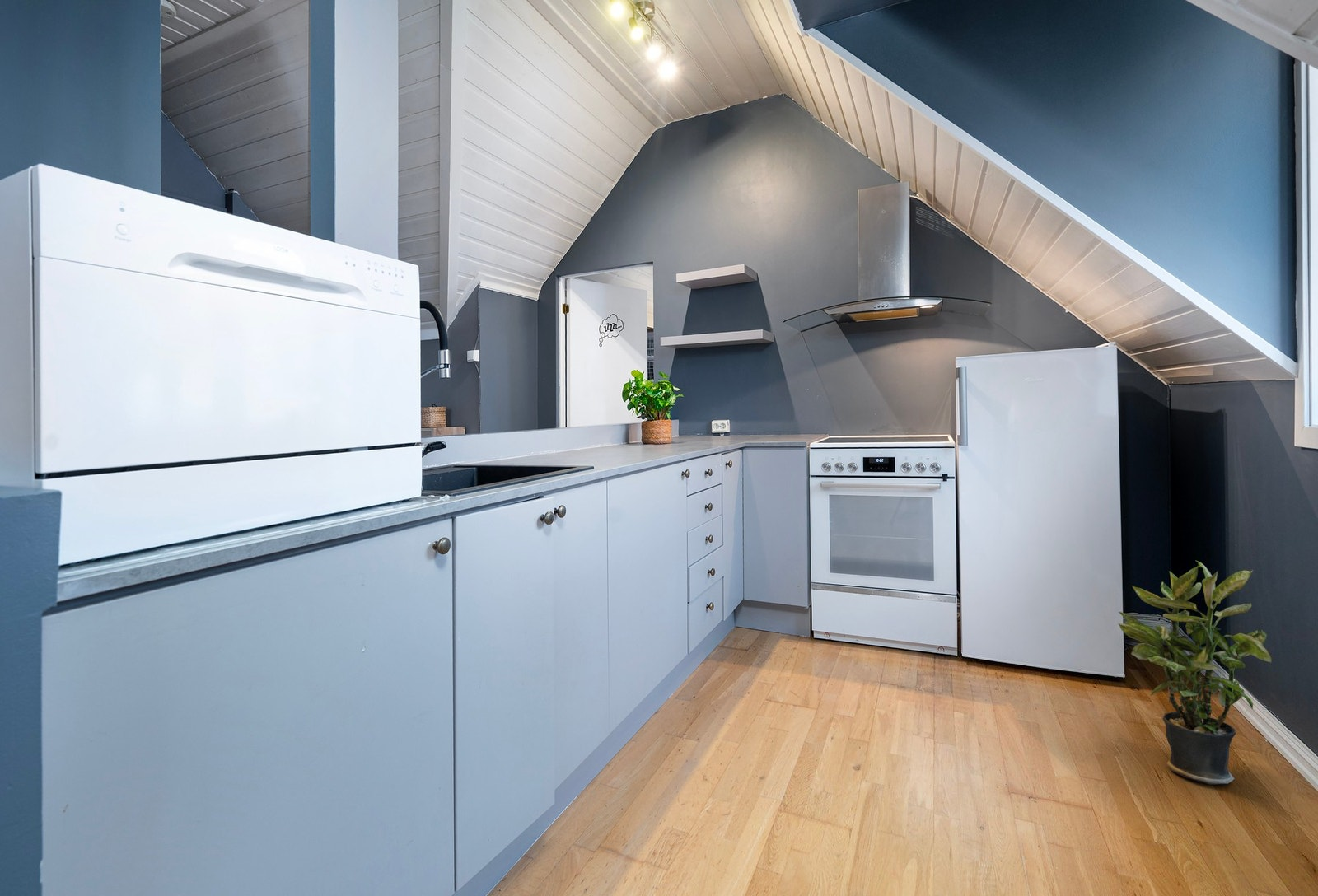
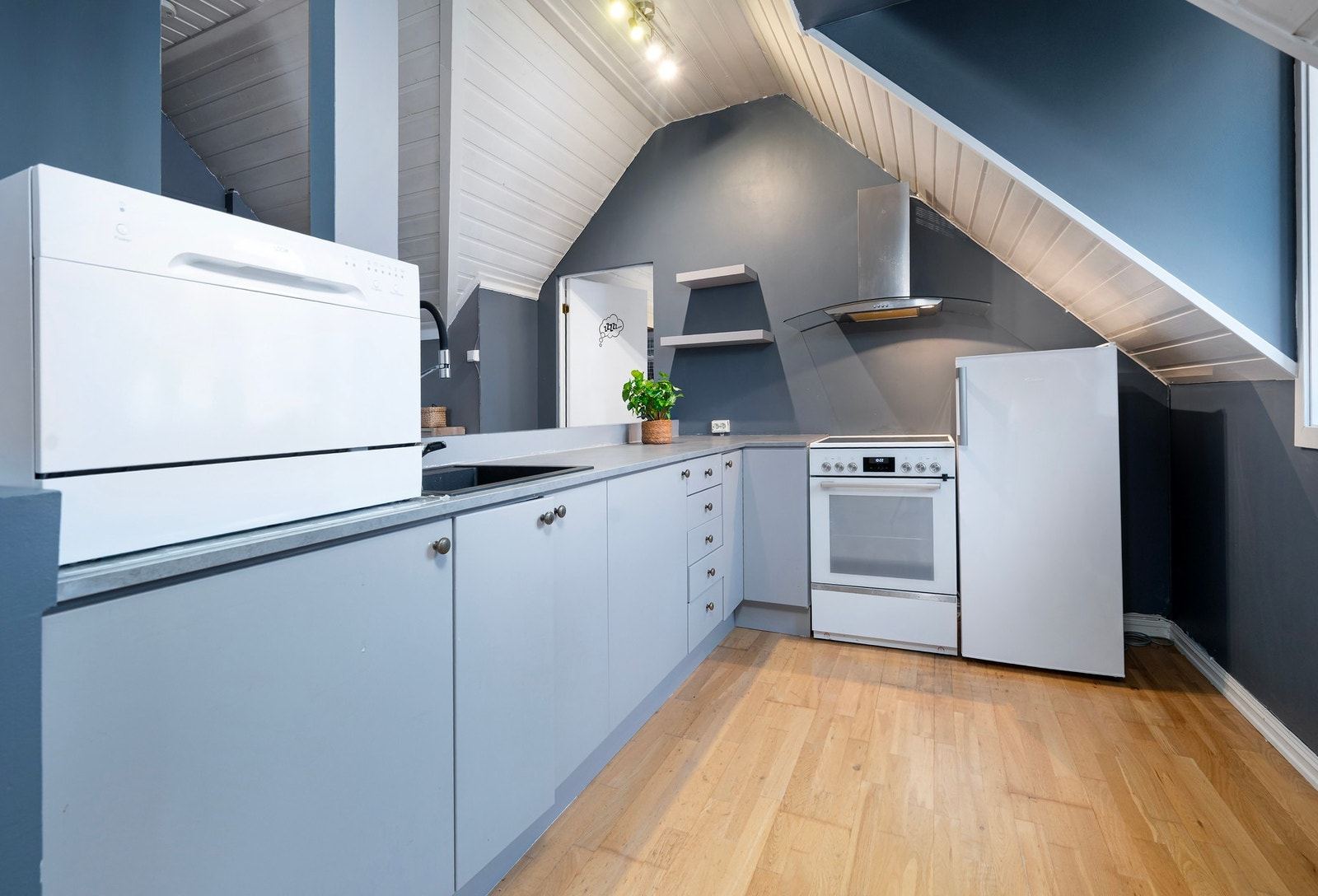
- potted plant [1118,560,1272,786]
